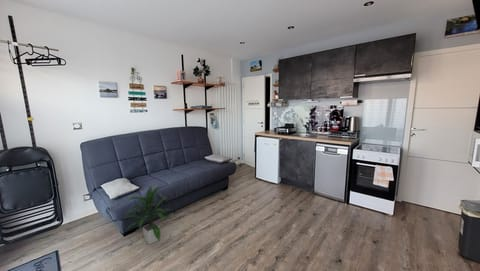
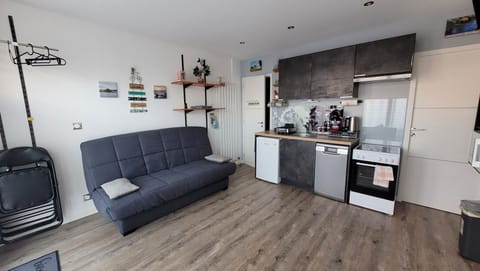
- indoor plant [121,184,172,246]
